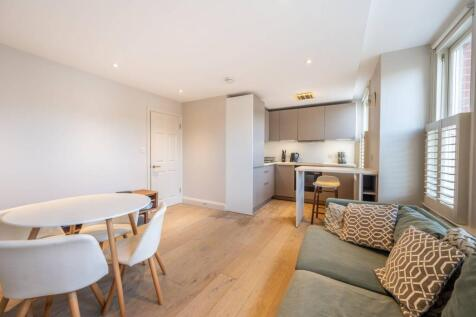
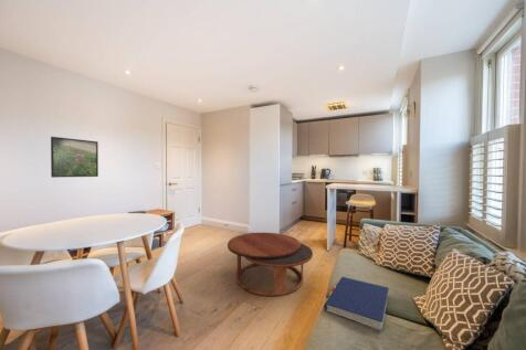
+ book [323,276,390,332]
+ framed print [50,136,99,179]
+ coffee table [227,232,314,297]
